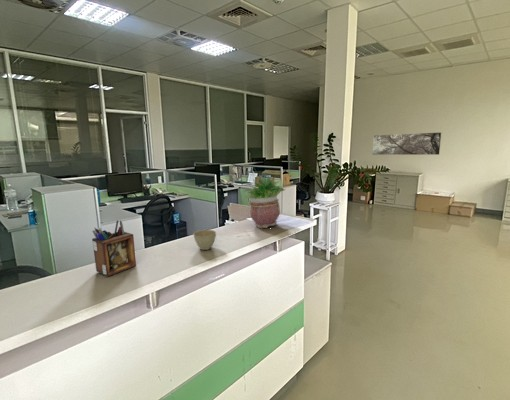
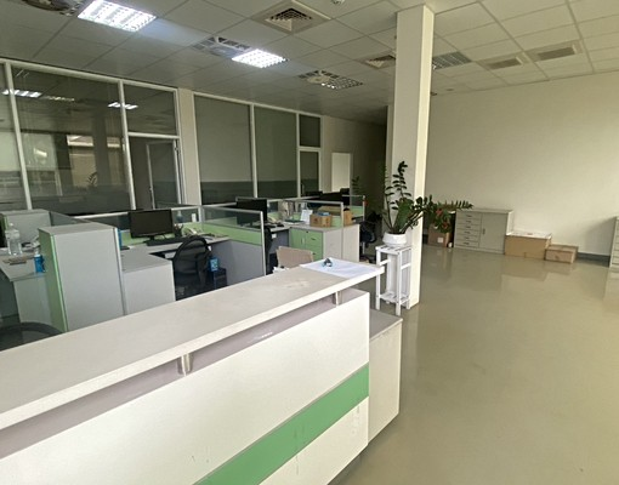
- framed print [371,131,443,156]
- potted plant [242,173,286,230]
- desk organizer [91,219,137,277]
- flower pot [192,229,217,251]
